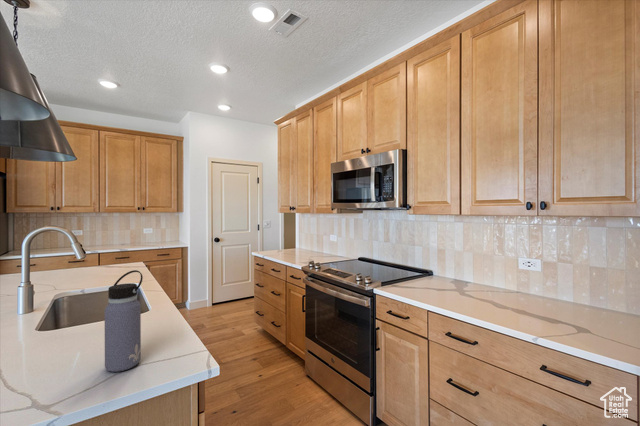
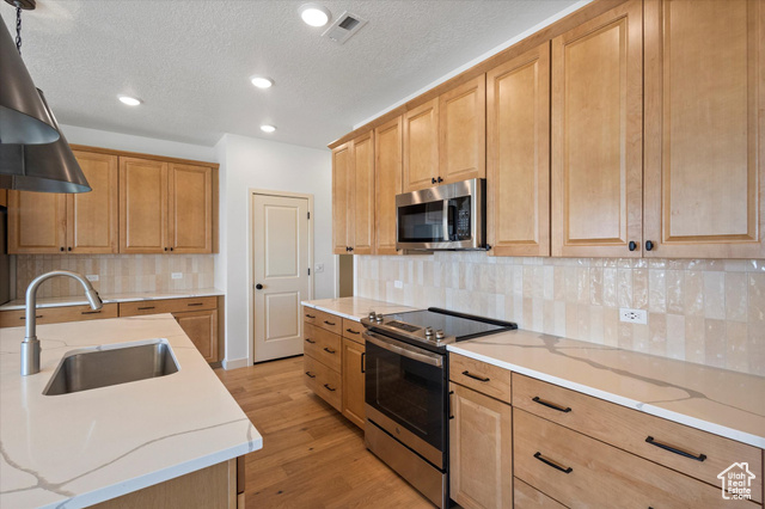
- water bottle [104,269,144,373]
